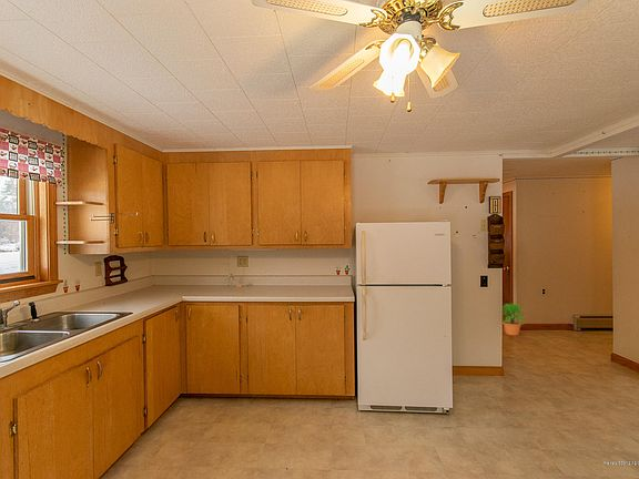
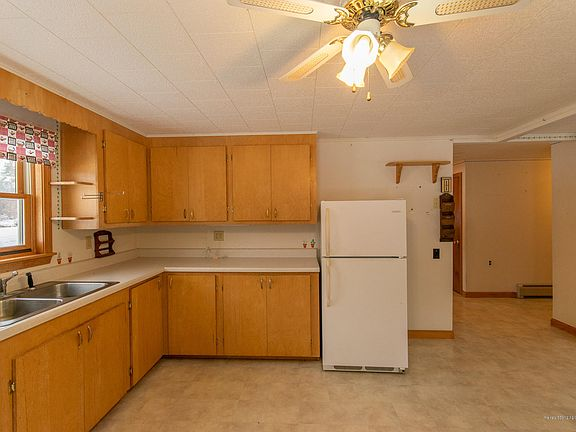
- potted plant [501,302,526,336]
